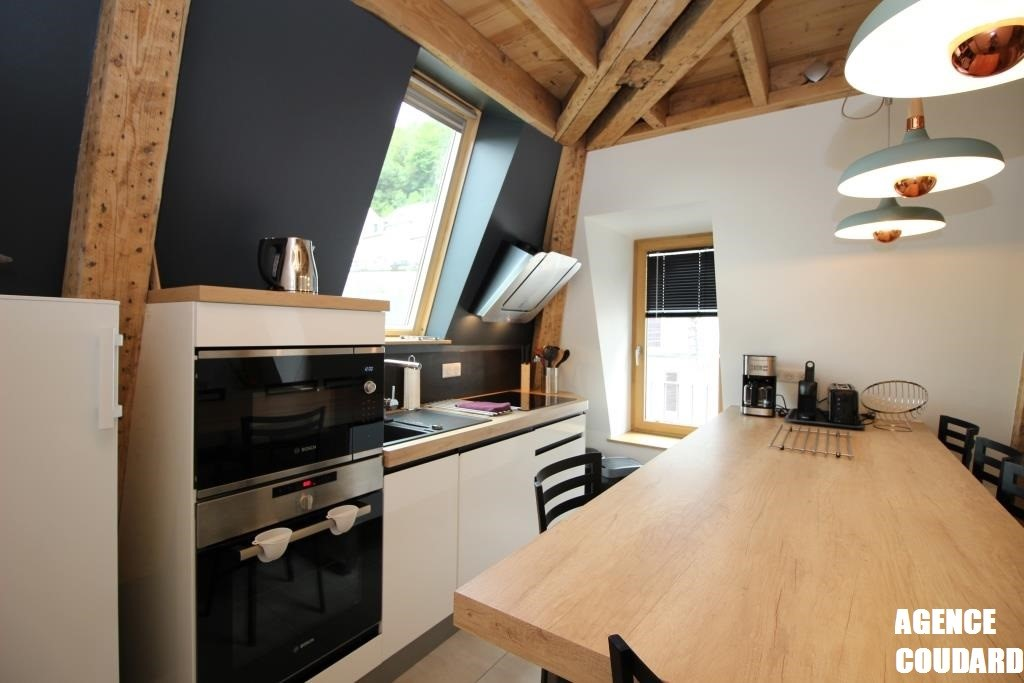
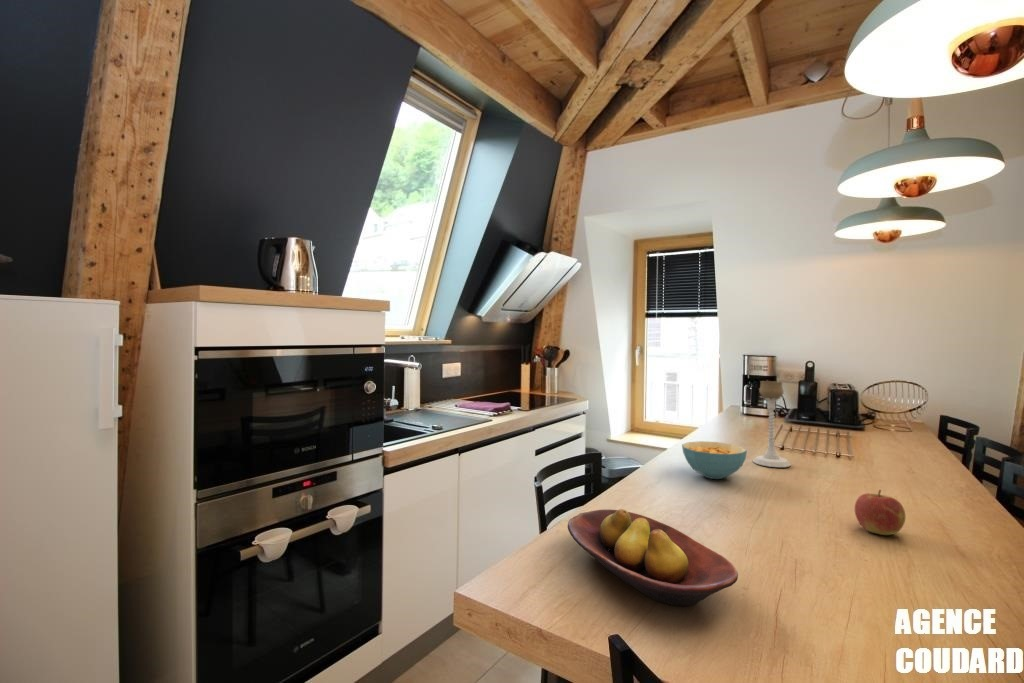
+ cereal bowl [681,440,748,480]
+ fruit bowl [567,508,739,607]
+ apple [854,489,906,536]
+ candle holder [752,380,792,468]
